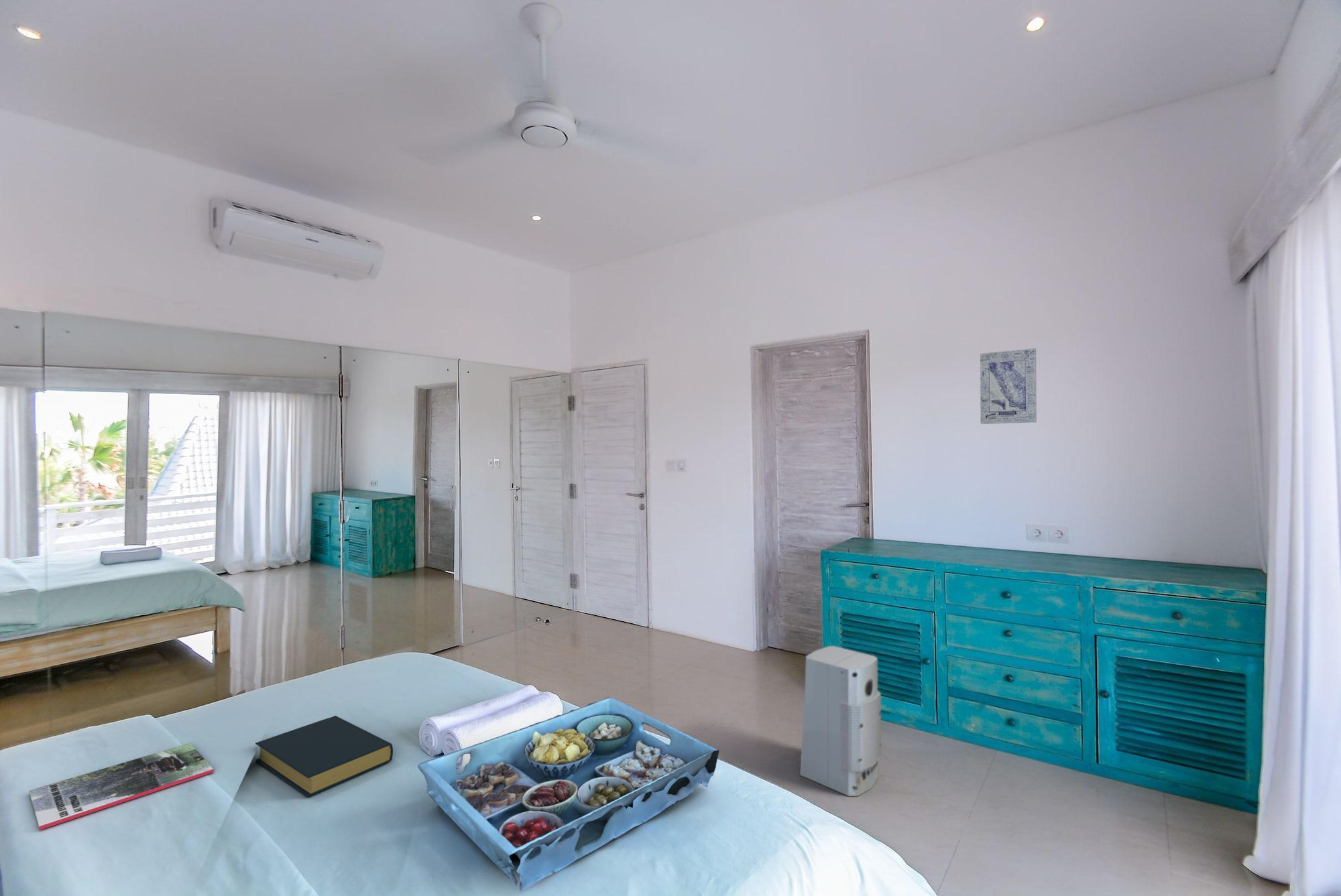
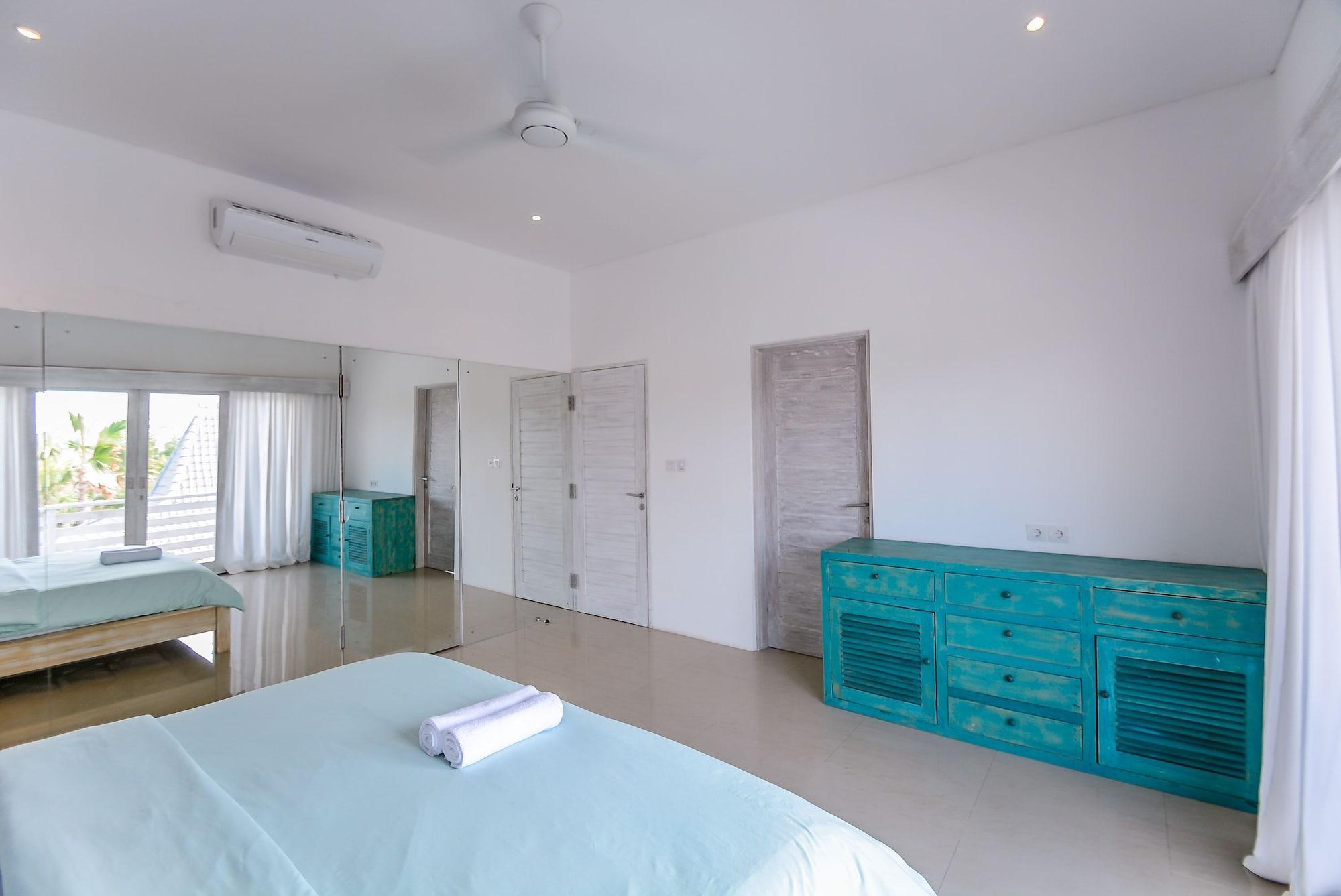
- air purifier [799,645,882,797]
- wall art [980,348,1037,425]
- serving tray [417,697,720,892]
- hardback book [255,715,394,797]
- magazine [28,743,215,830]
